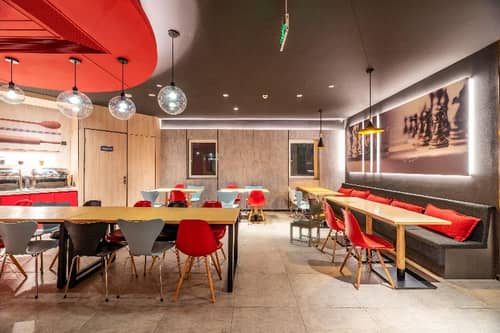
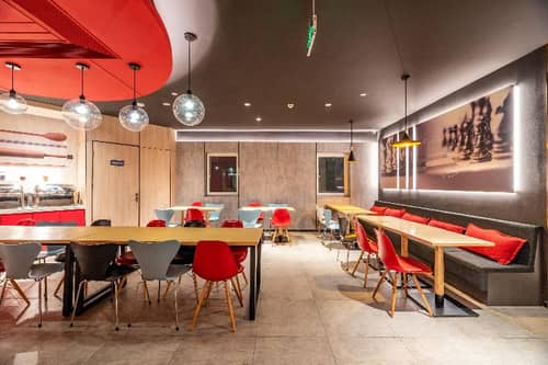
- dining chair [289,201,324,248]
